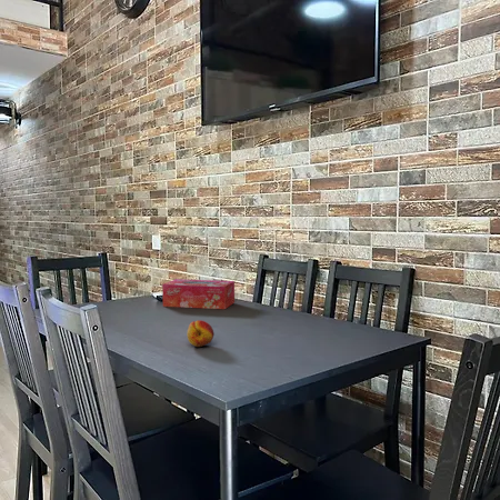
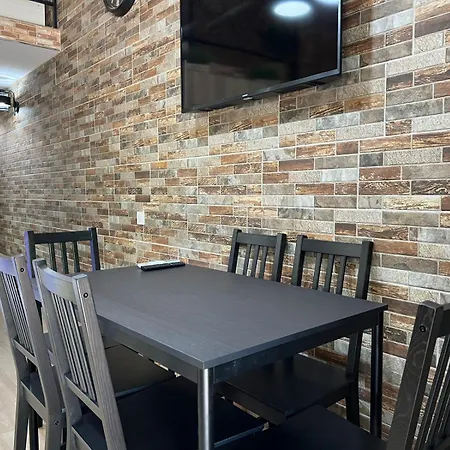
- fruit [186,319,216,348]
- tissue box [161,278,236,310]
